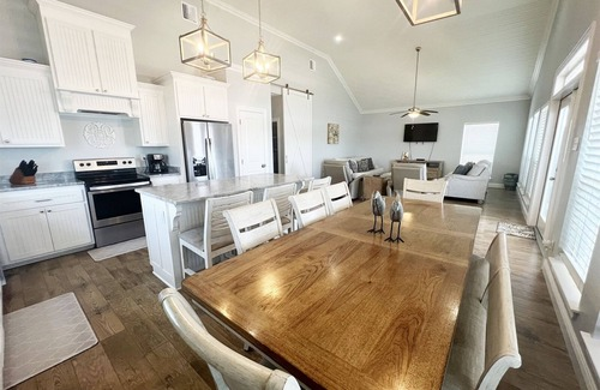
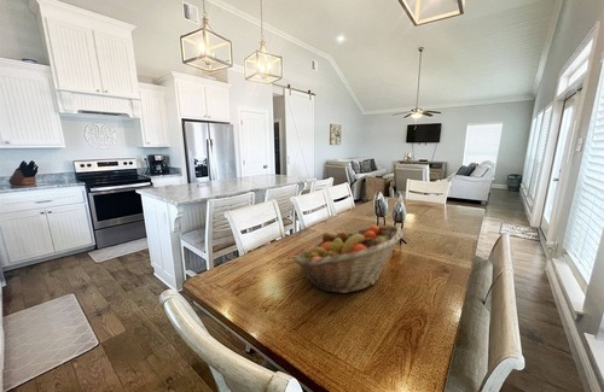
+ fruit basket [292,224,403,294]
